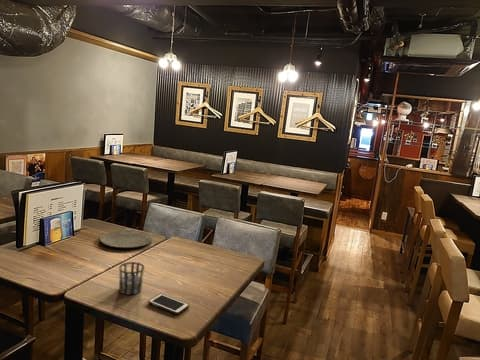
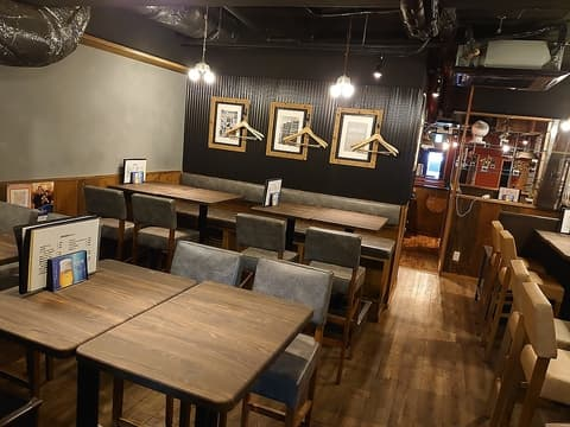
- plate [99,229,153,249]
- cell phone [147,293,190,315]
- cup [118,261,145,296]
